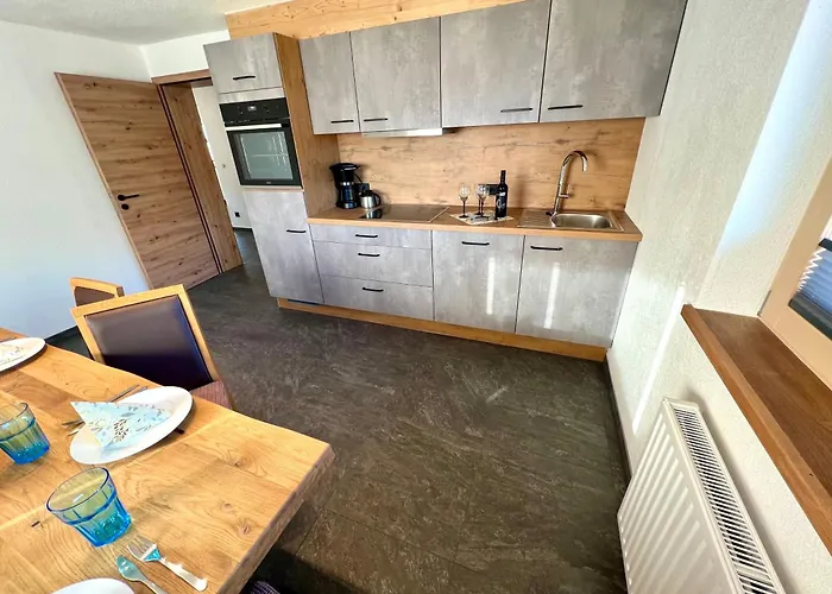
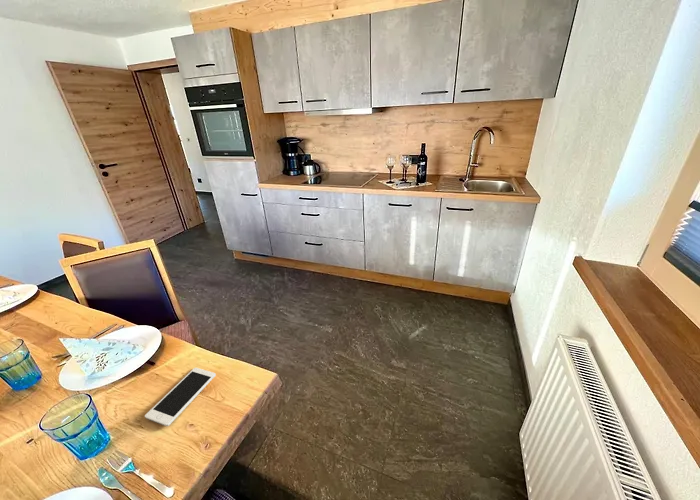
+ cell phone [144,367,217,427]
